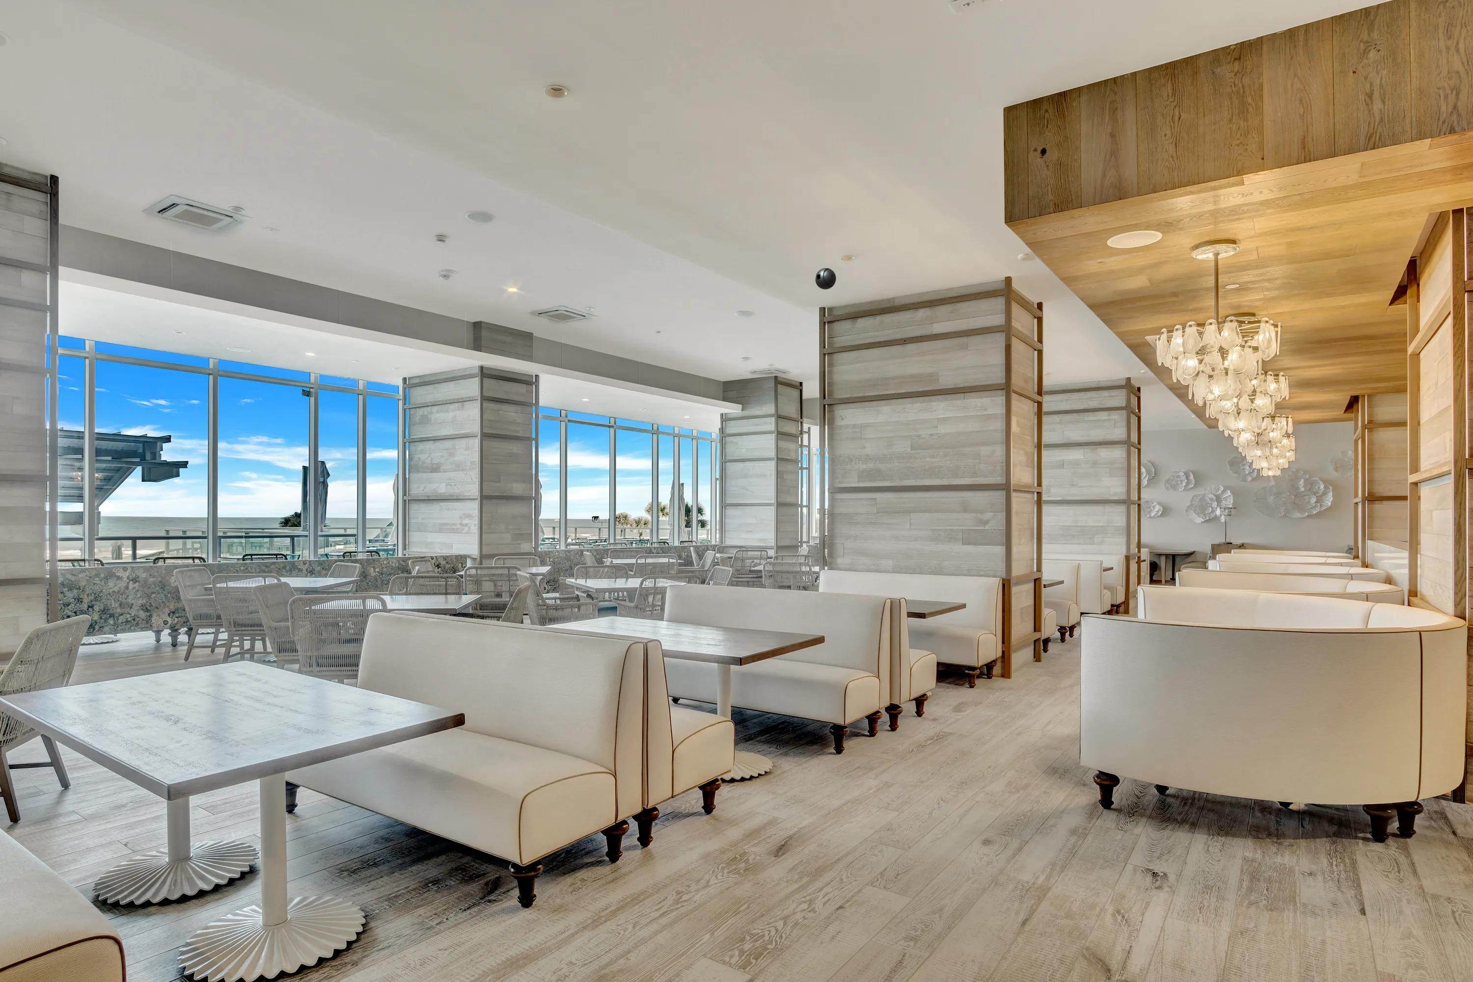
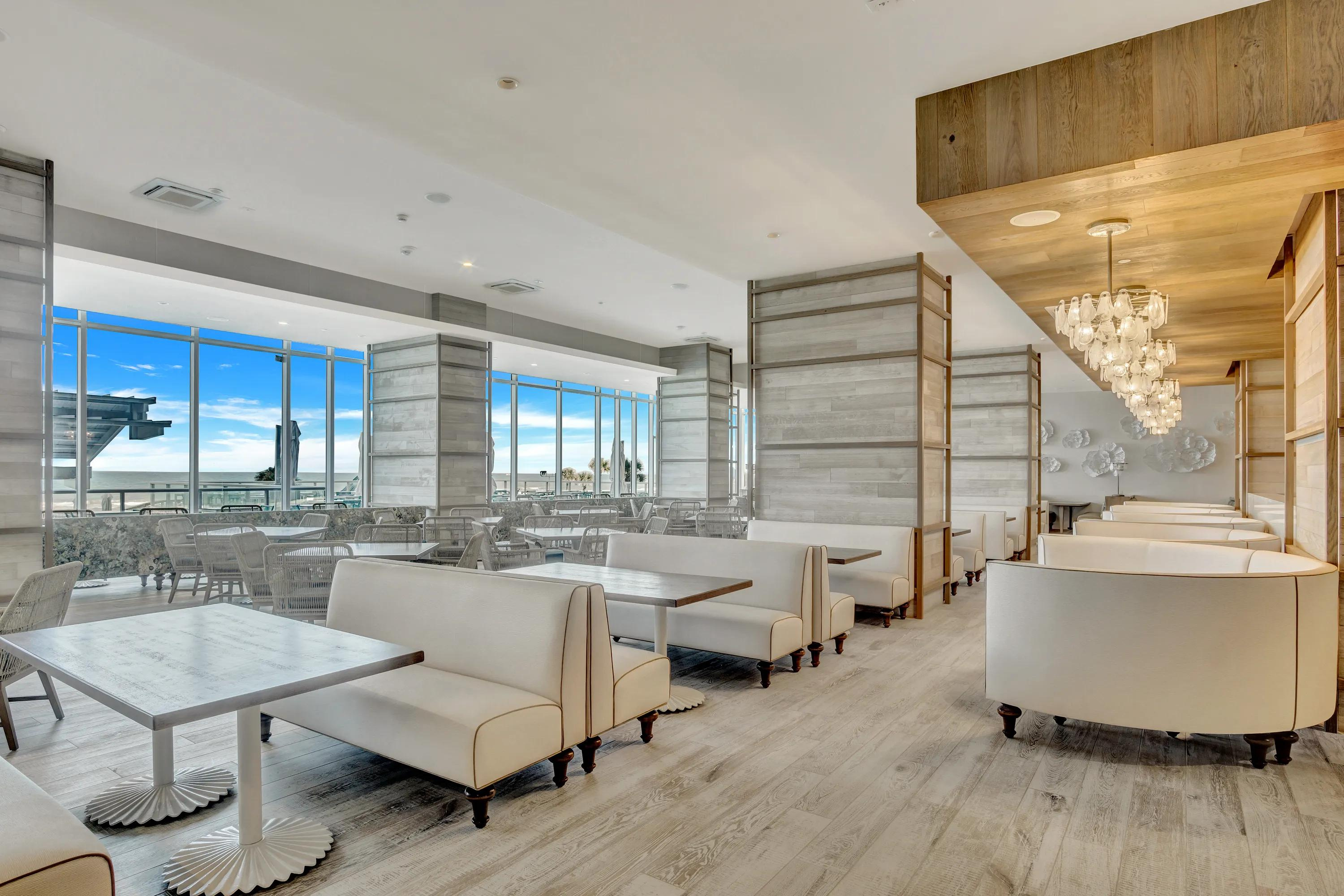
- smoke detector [814,267,836,290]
